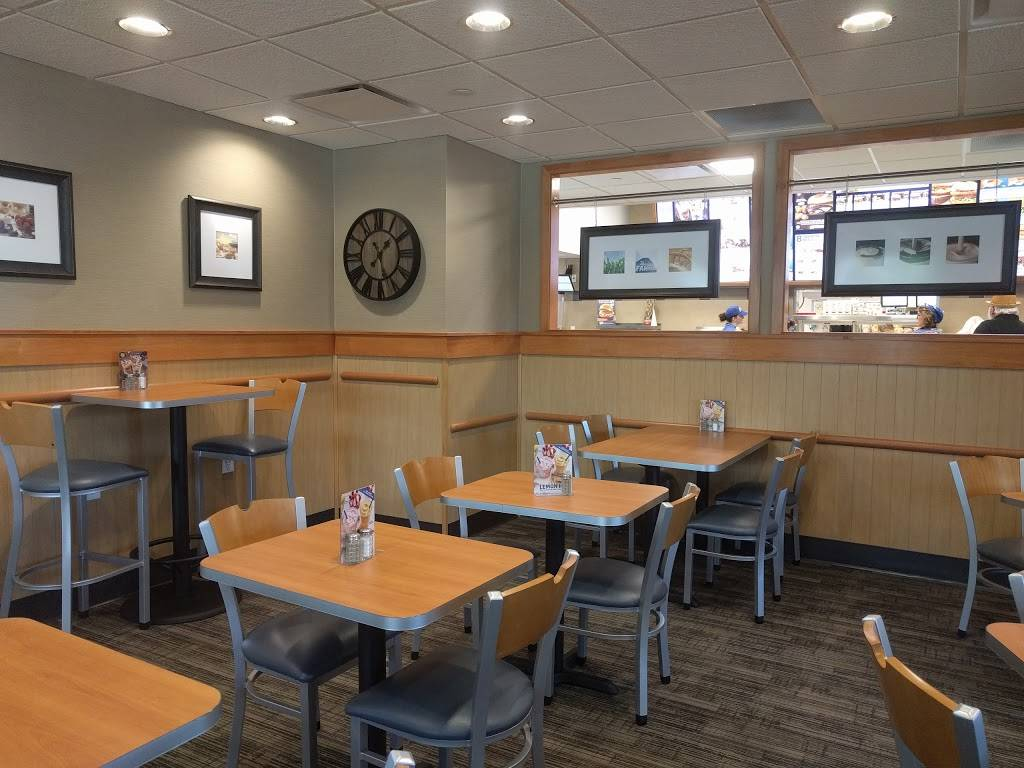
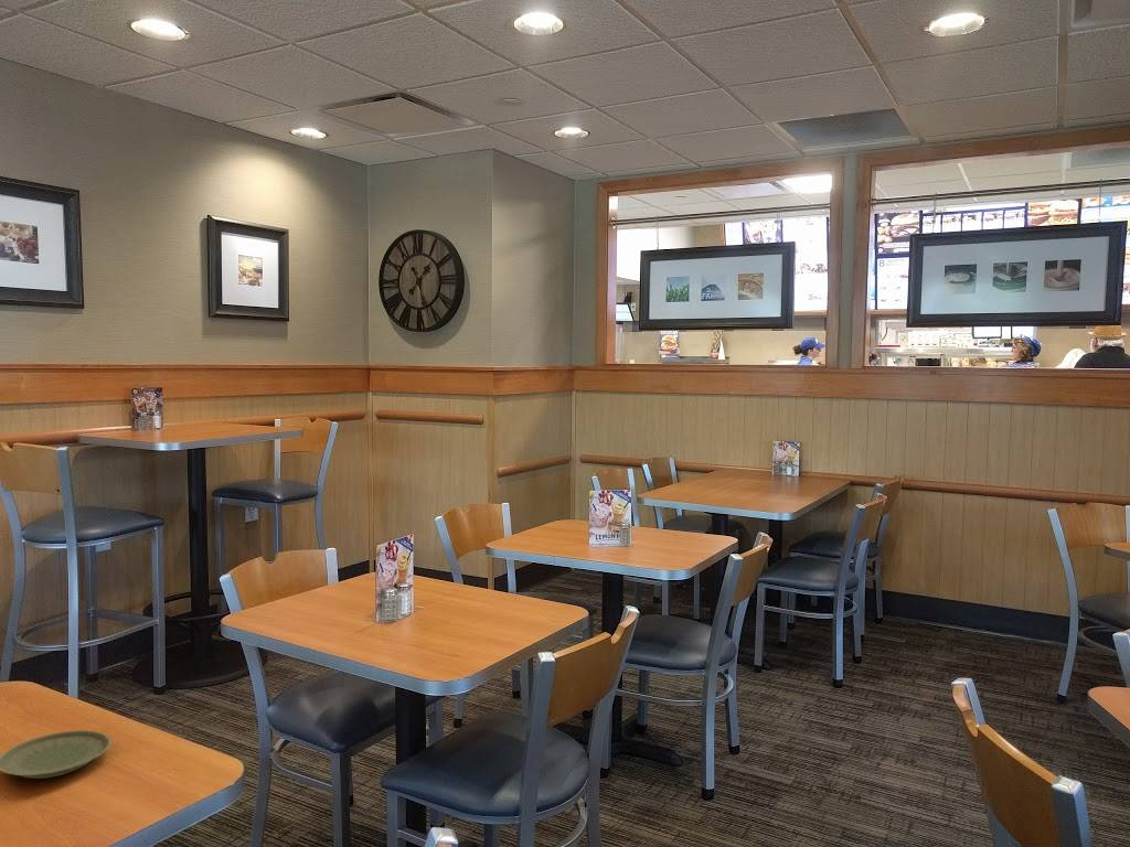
+ plate [0,729,111,780]
